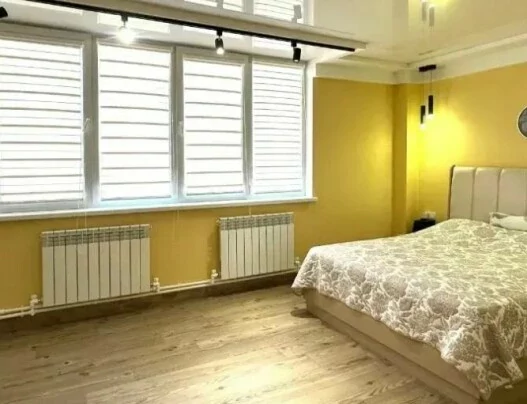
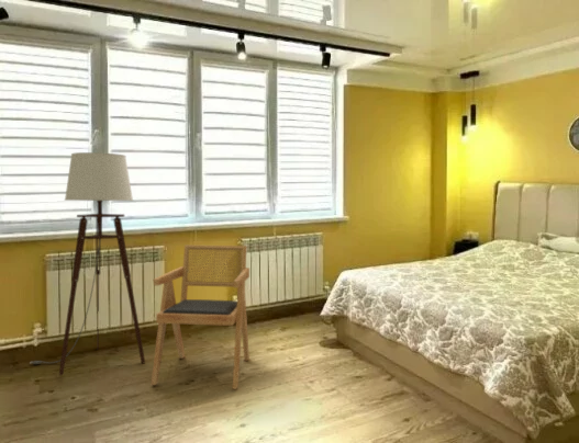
+ floor lamp [30,151,146,377]
+ armchair [149,243,250,390]
